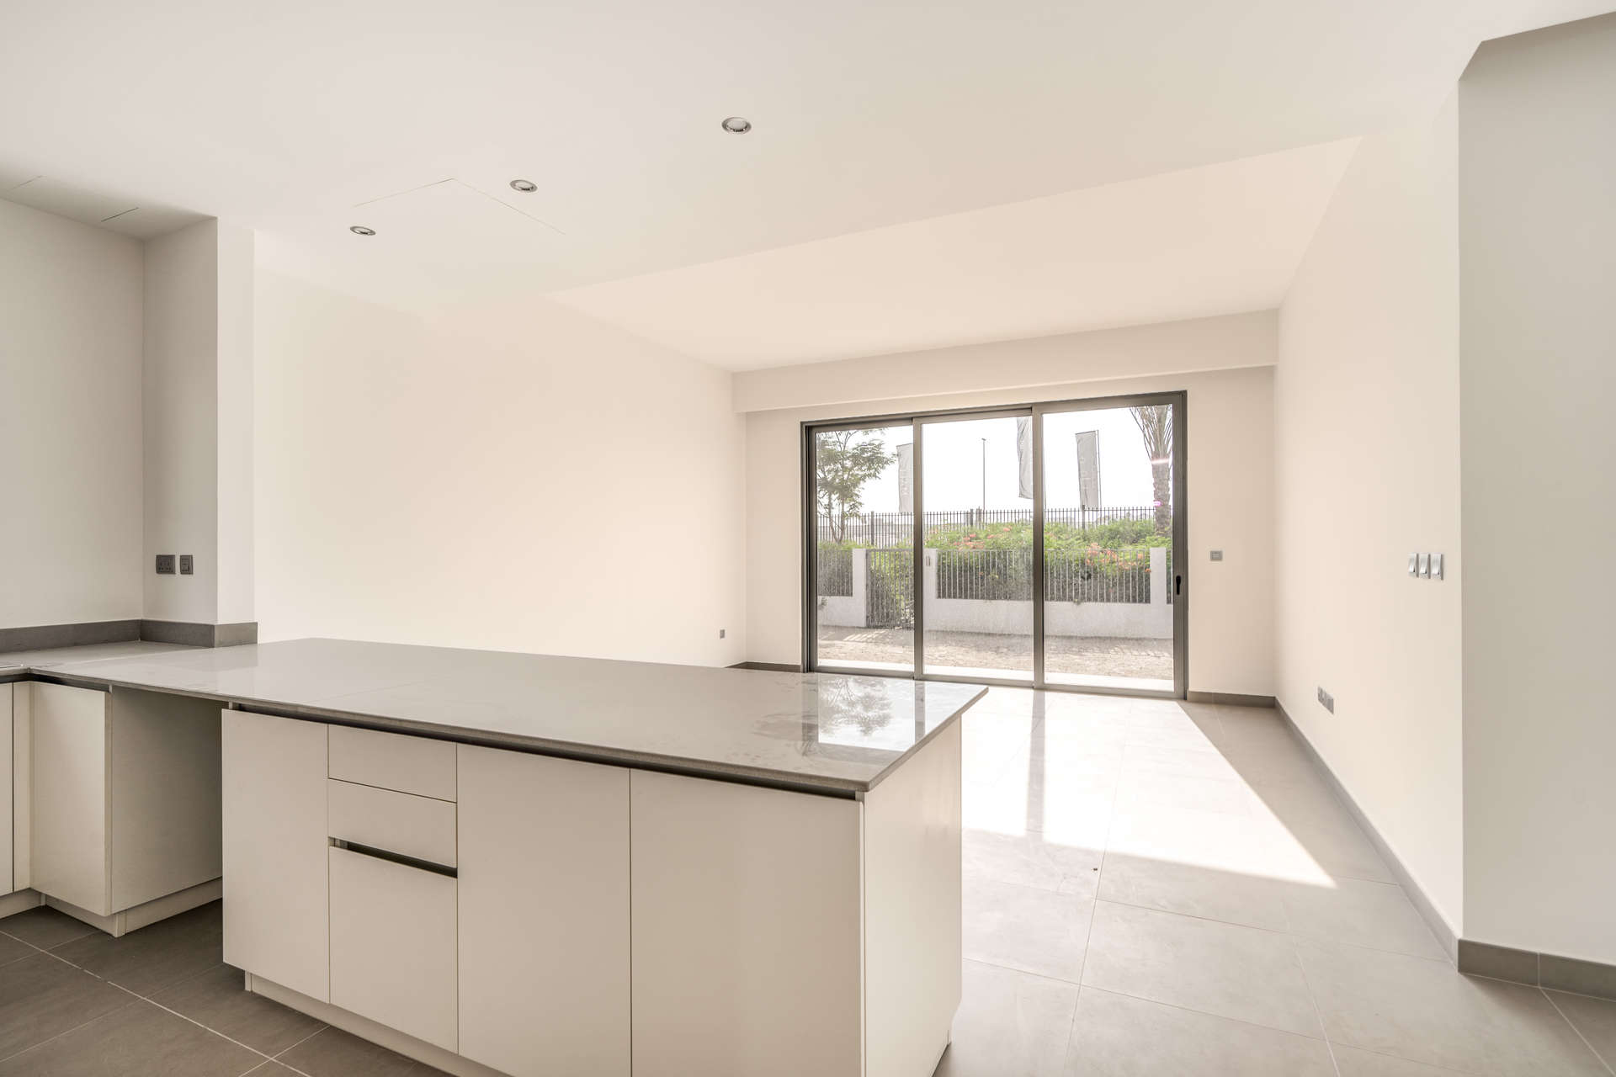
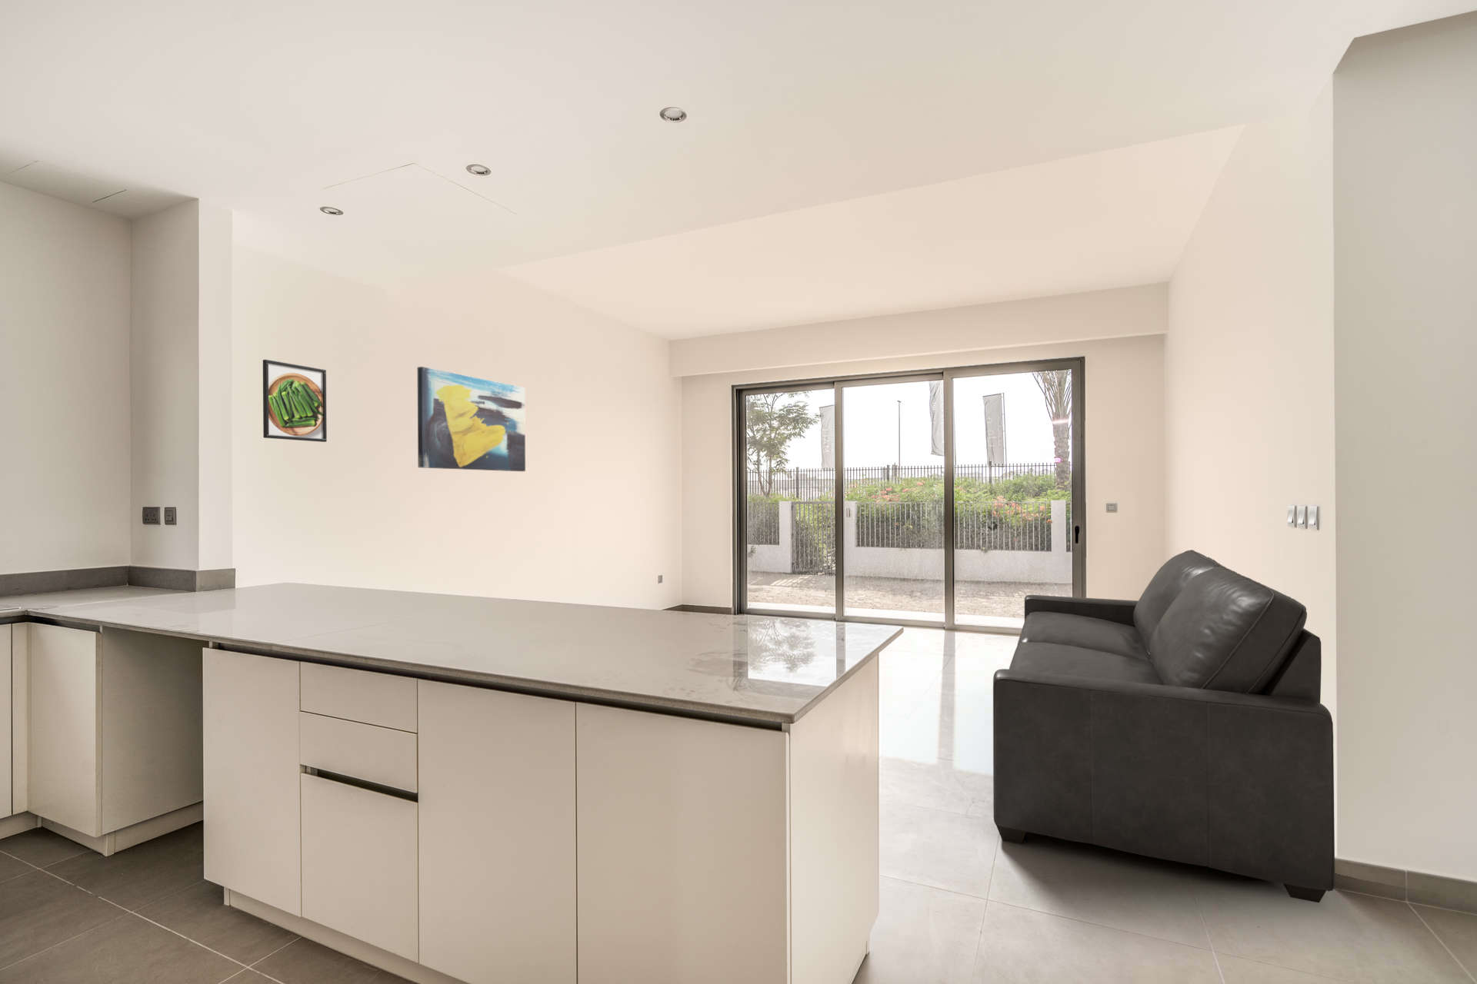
+ wall art [417,366,526,472]
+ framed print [263,359,327,443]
+ sofa [992,549,1335,904]
